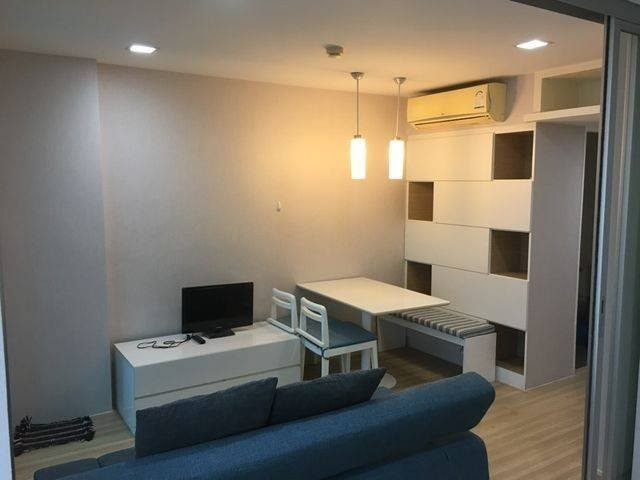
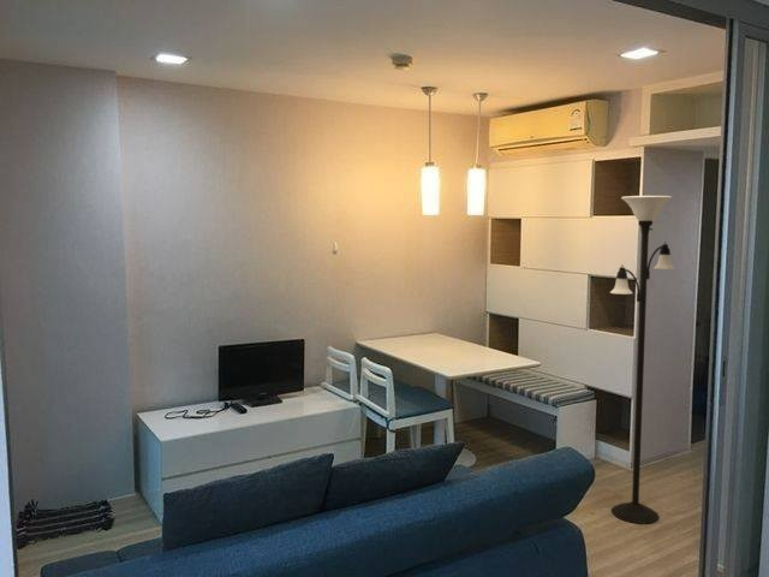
+ floor lamp [609,195,676,525]
